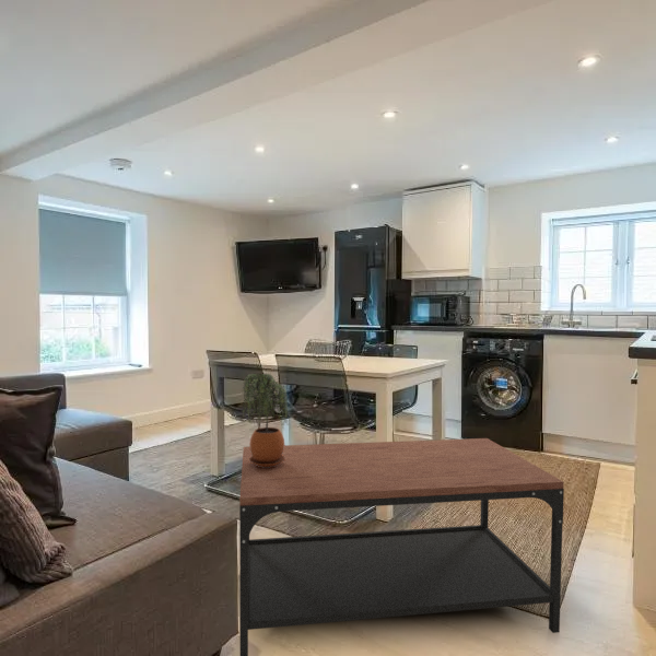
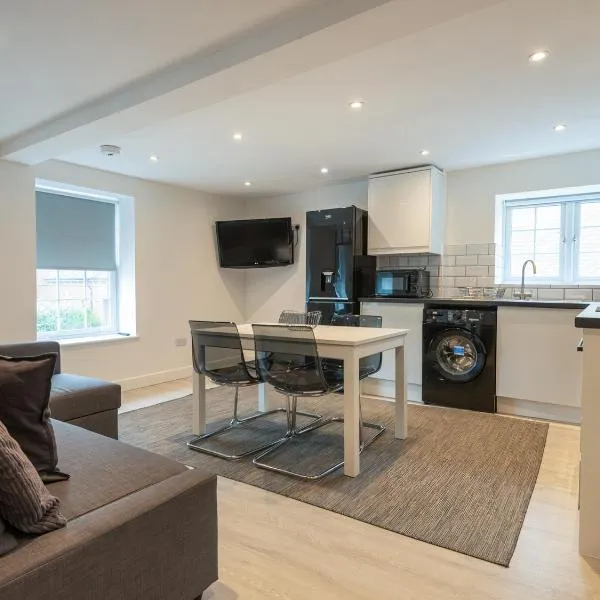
- potted plant [241,372,290,468]
- coffee table [238,437,565,656]
